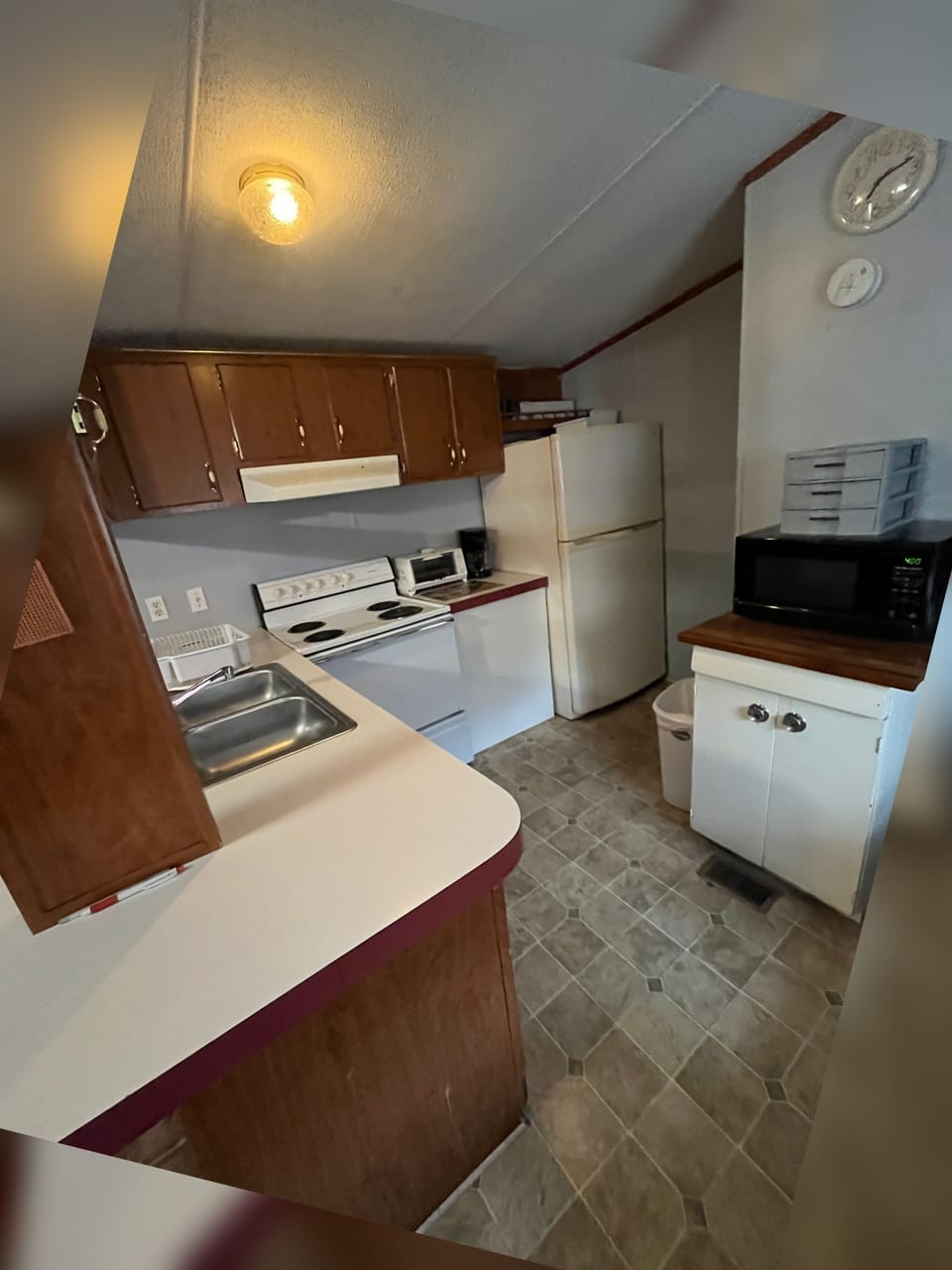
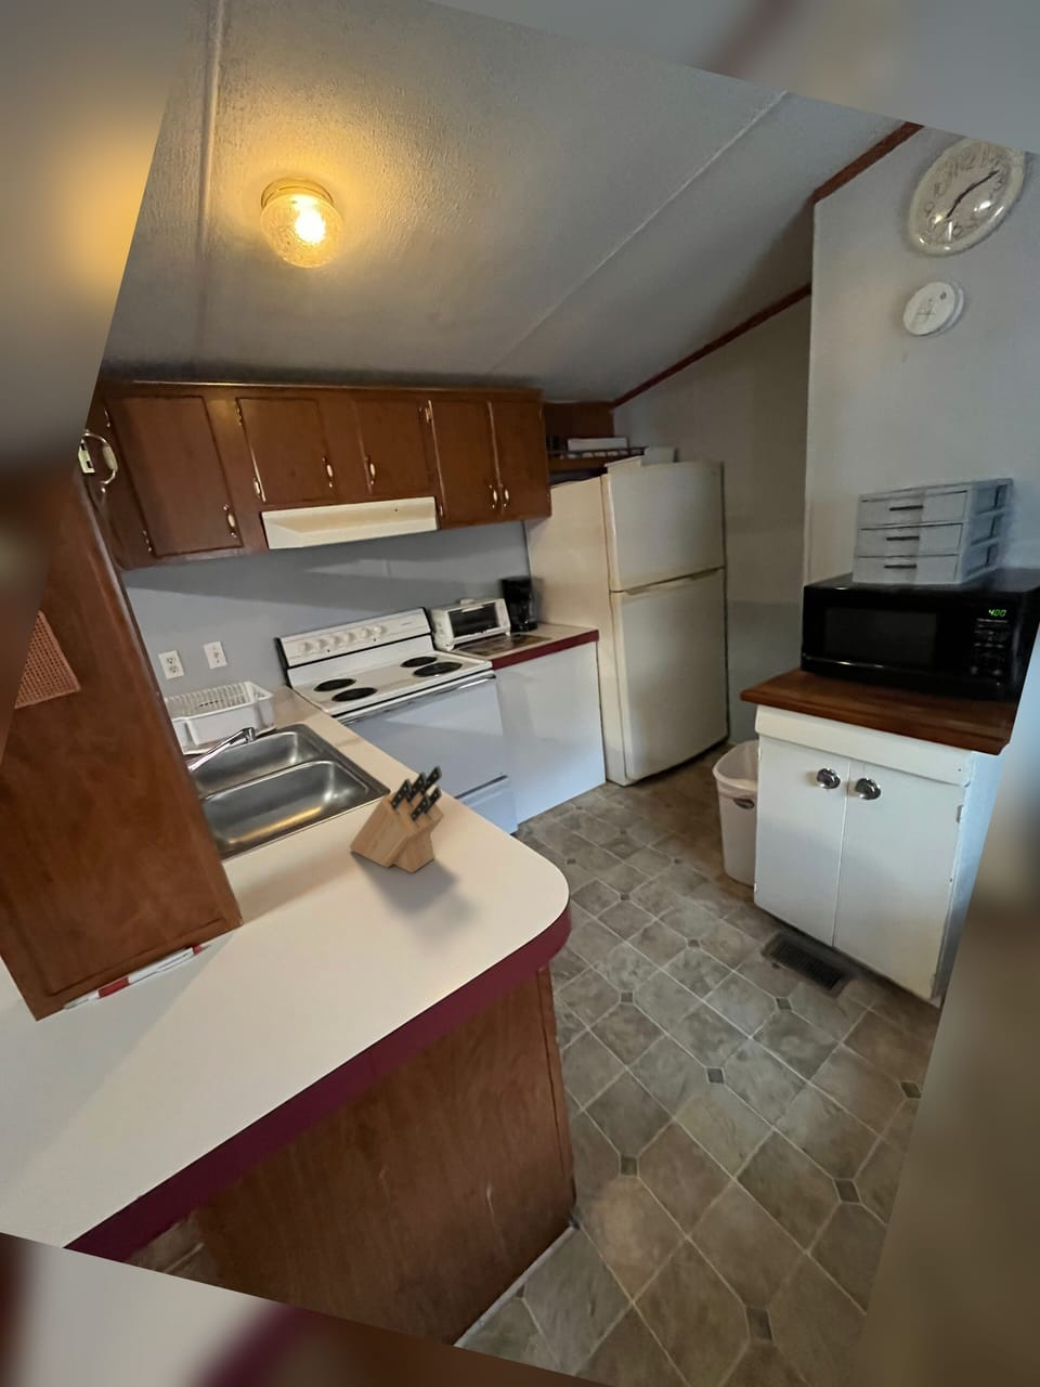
+ knife block [348,764,446,875]
